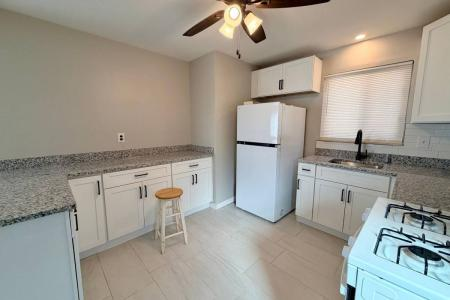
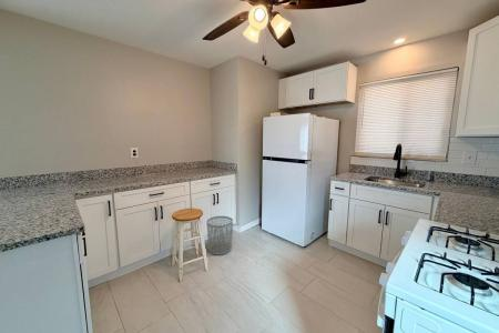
+ waste bin [206,215,234,255]
